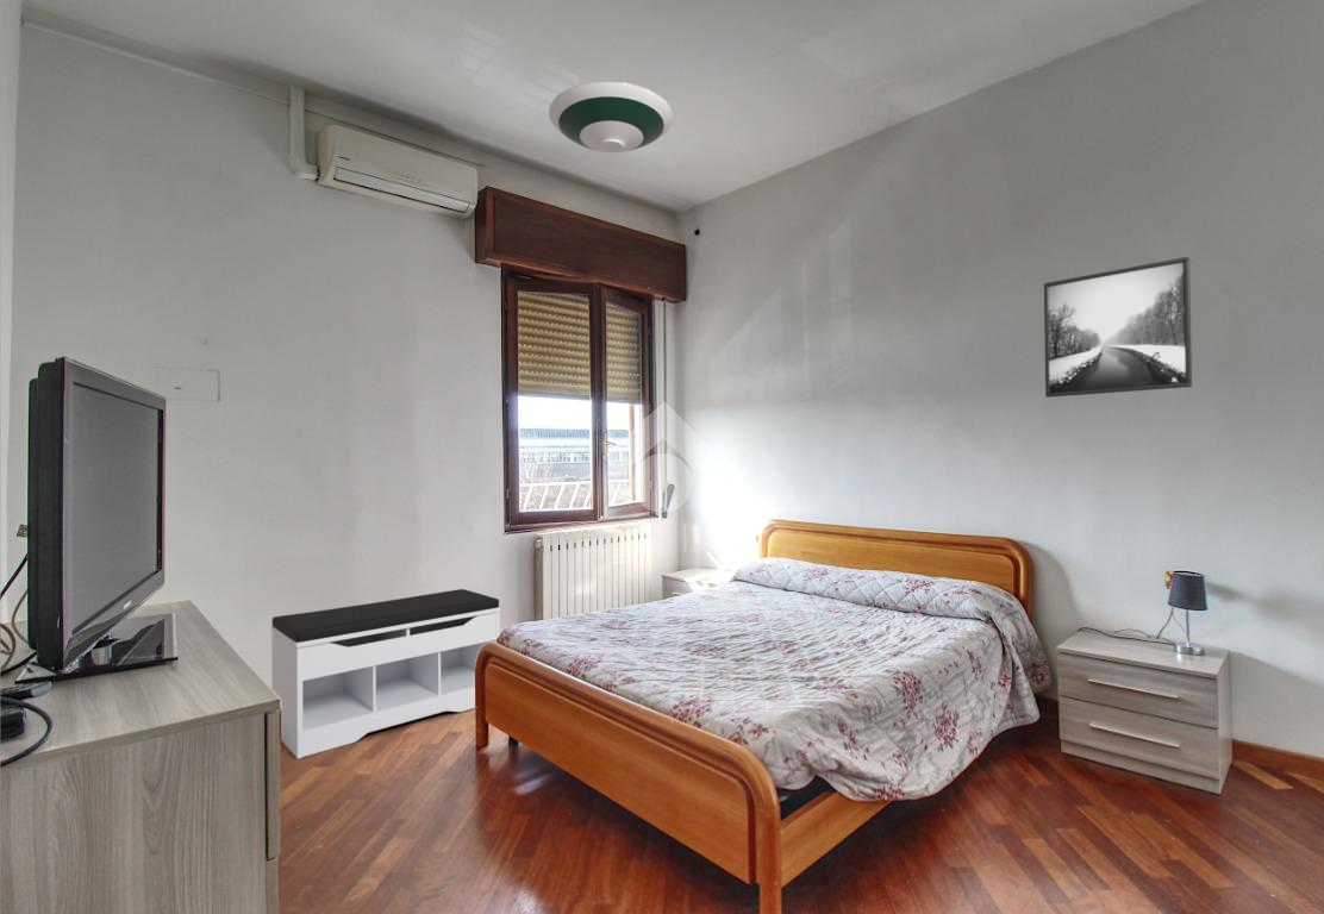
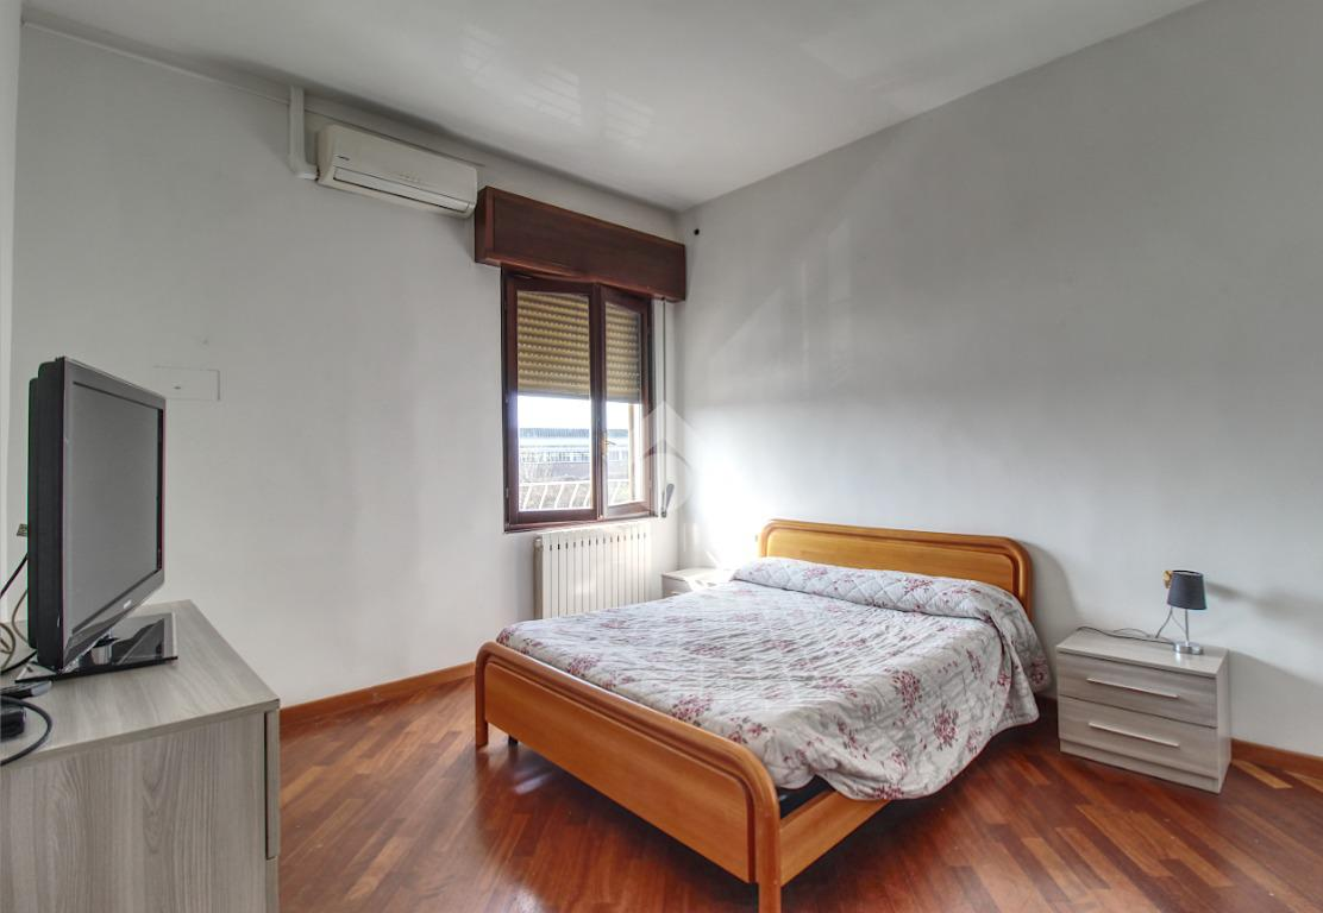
- bench [270,588,501,759]
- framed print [1043,256,1193,399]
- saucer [548,80,674,154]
